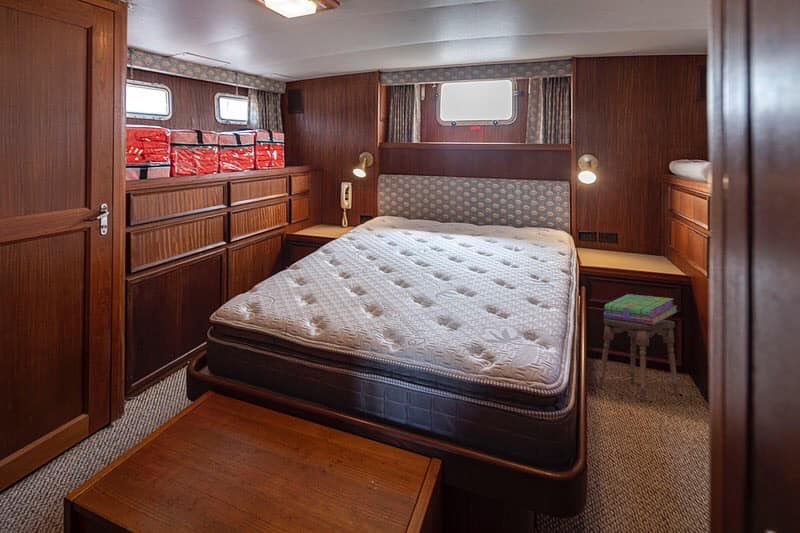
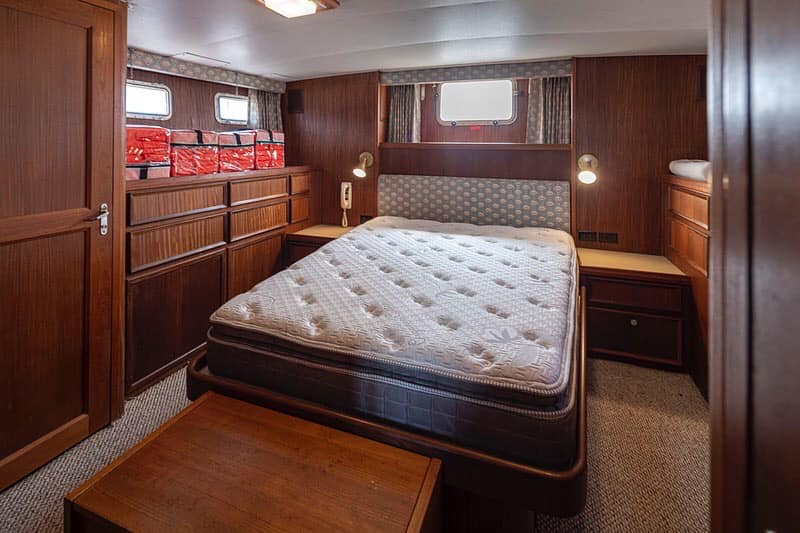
- stack of books [603,293,678,325]
- stool [598,317,679,402]
